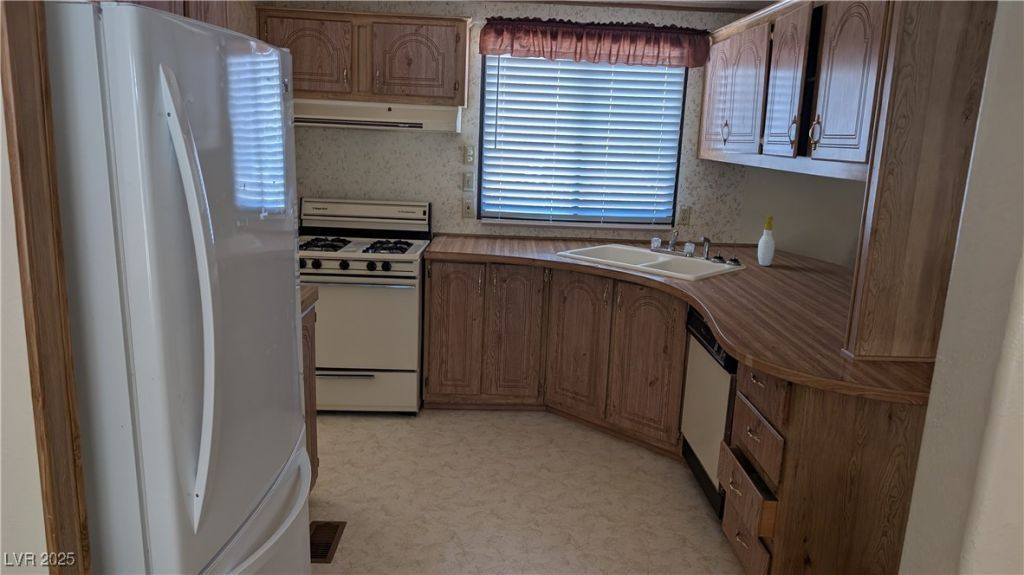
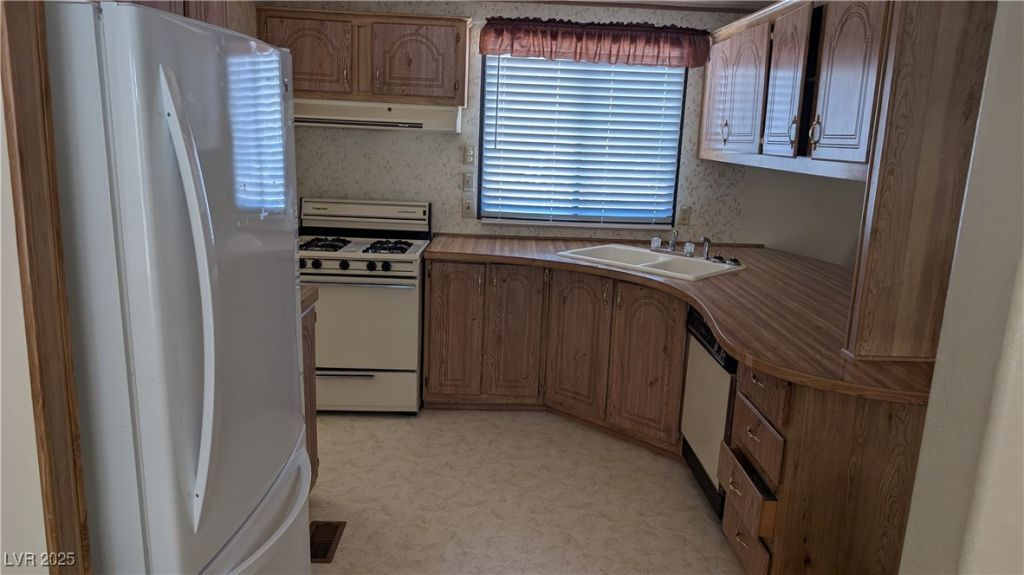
- soap bottle [757,215,776,267]
